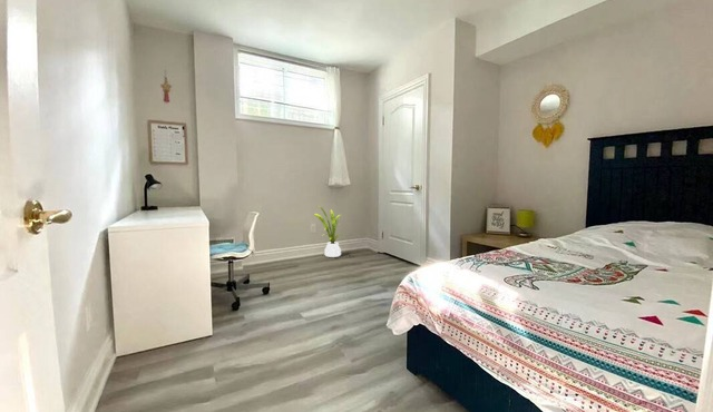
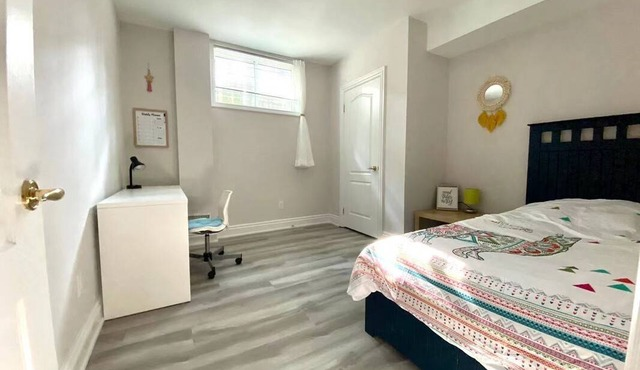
- house plant [313,205,344,258]
